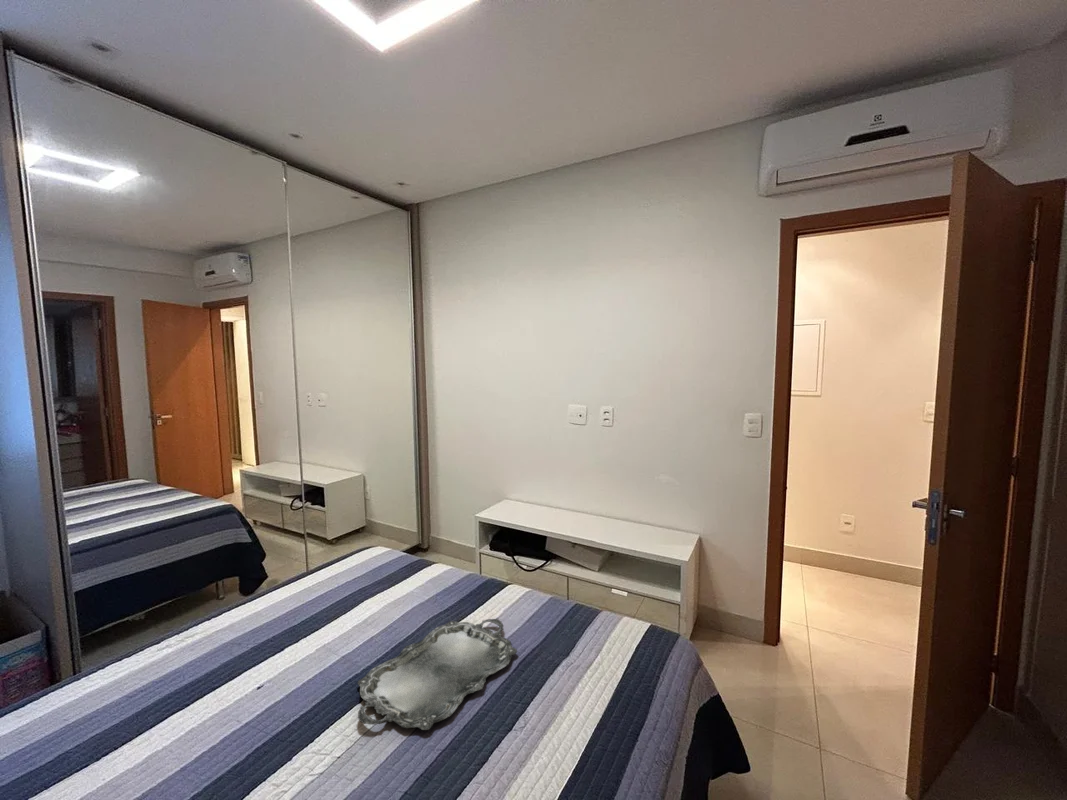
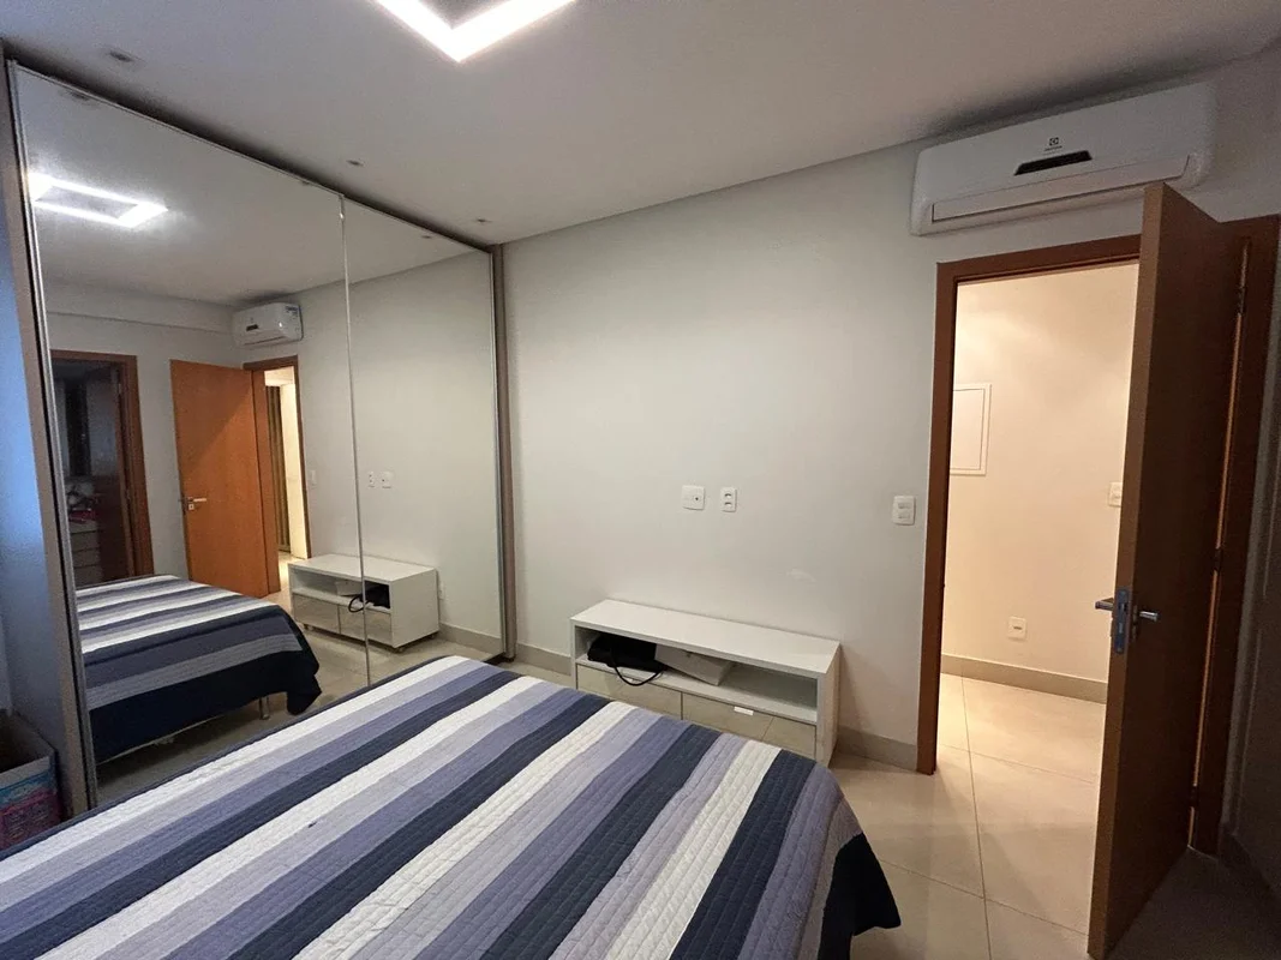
- serving tray [356,618,518,731]
